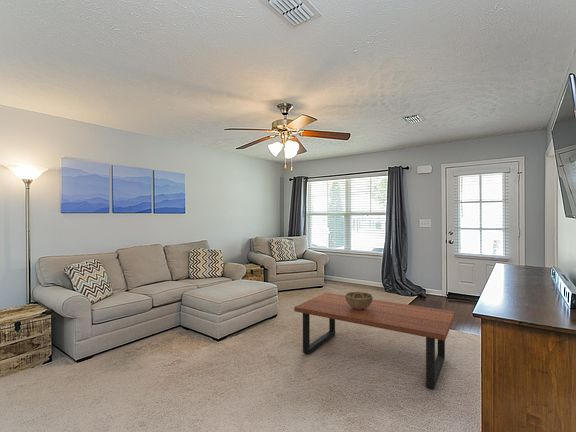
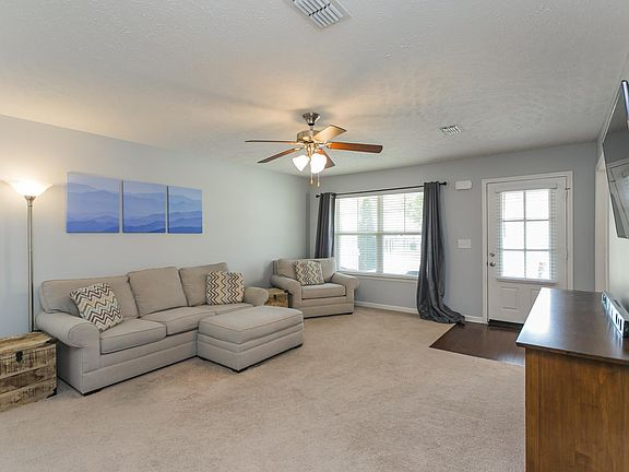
- coffee table [293,292,456,390]
- decorative bowl [345,291,374,310]
